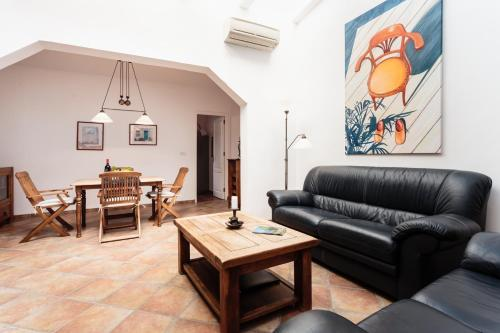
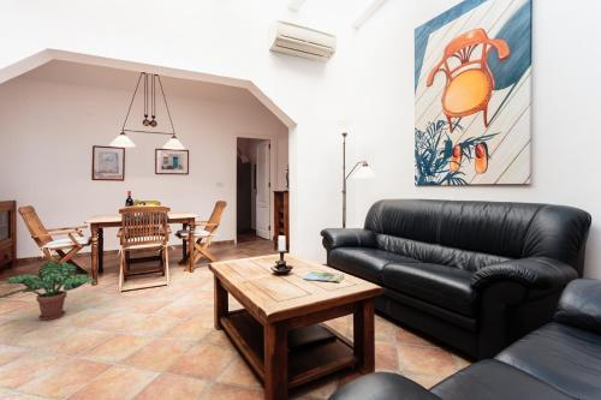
+ potted plant [0,258,97,321]
